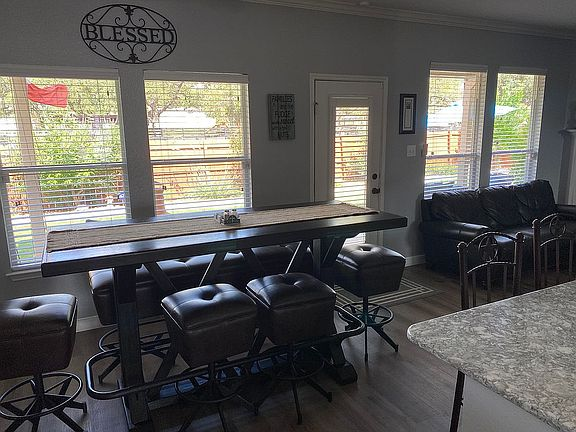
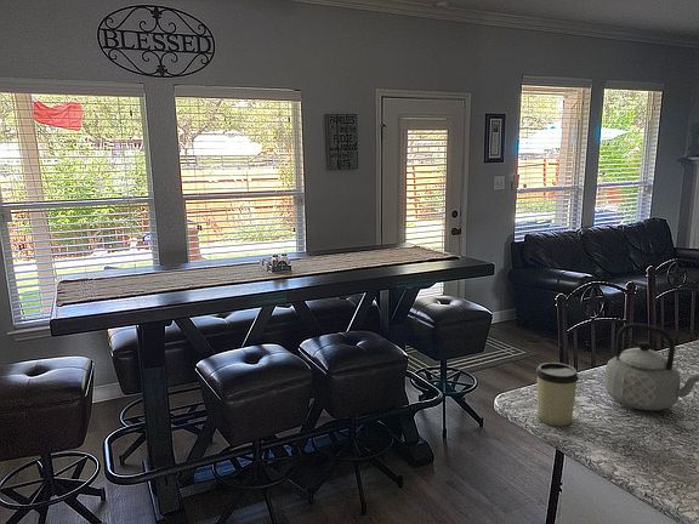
+ teapot [603,321,699,411]
+ cup [534,361,580,427]
